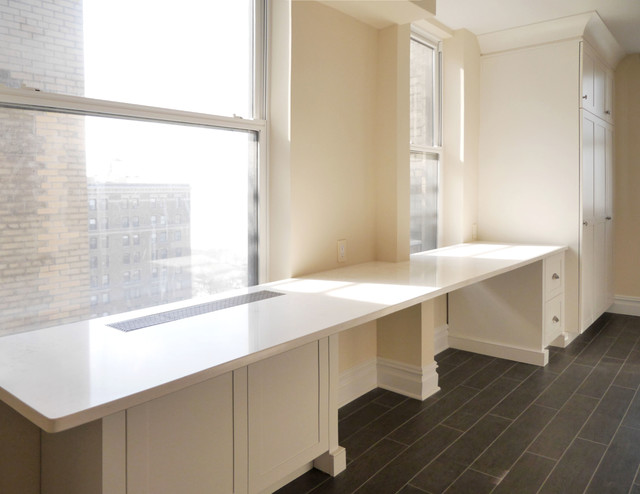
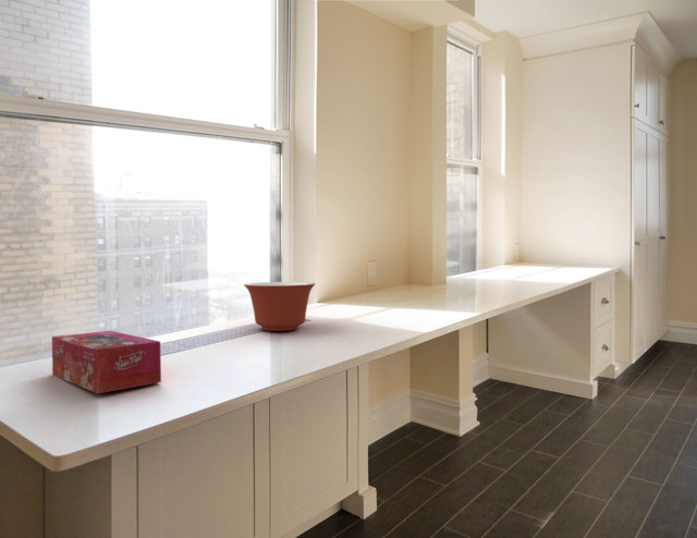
+ tissue box [51,330,162,394]
+ mixing bowl [243,281,317,332]
